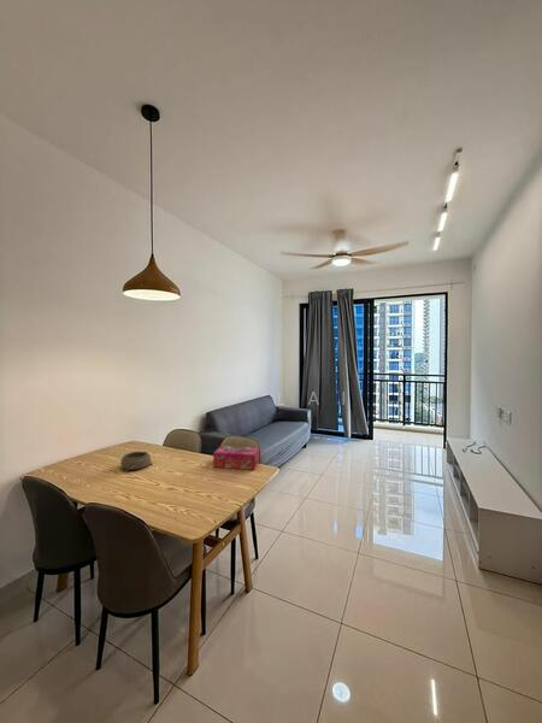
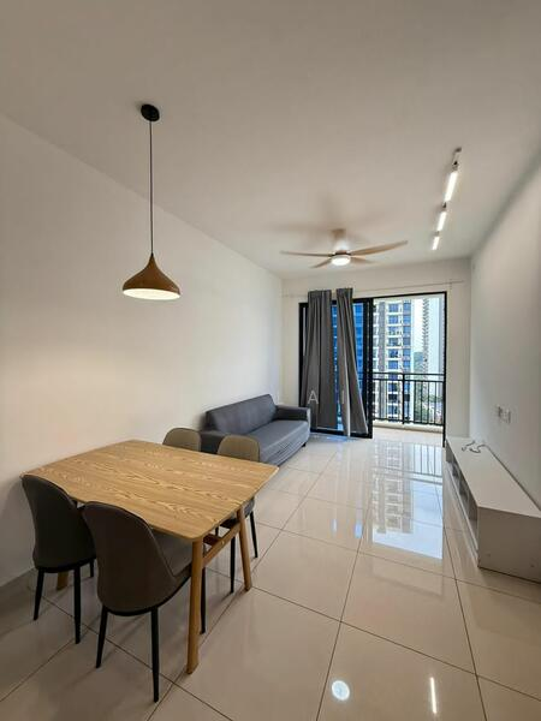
- decorative bowl [120,451,154,474]
- tissue box [212,445,260,471]
